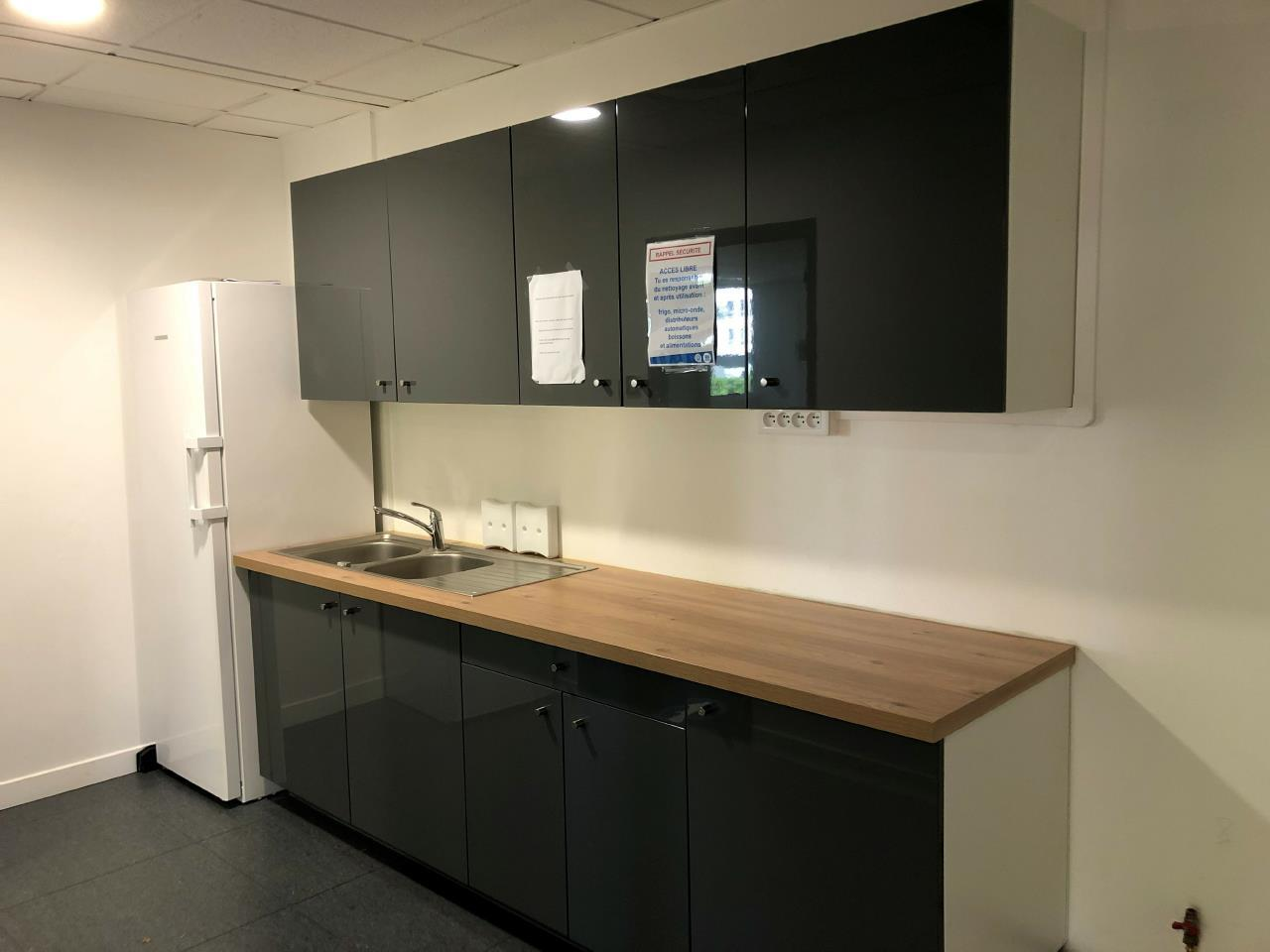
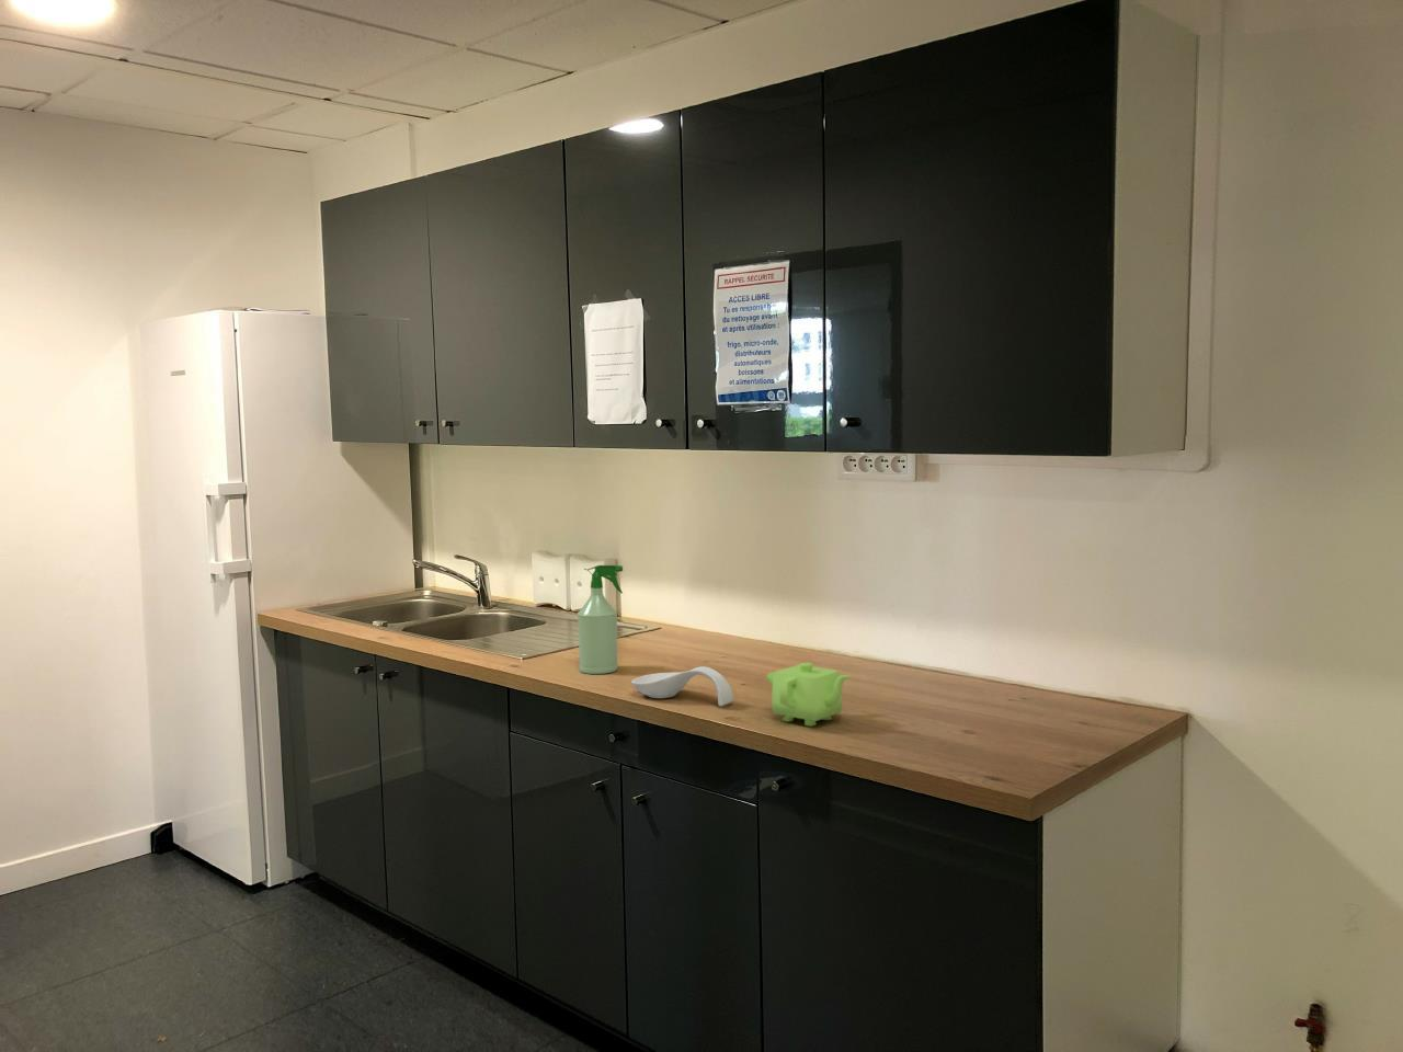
+ teapot [766,662,851,727]
+ spray bottle [577,565,624,675]
+ spoon rest [631,665,735,707]
